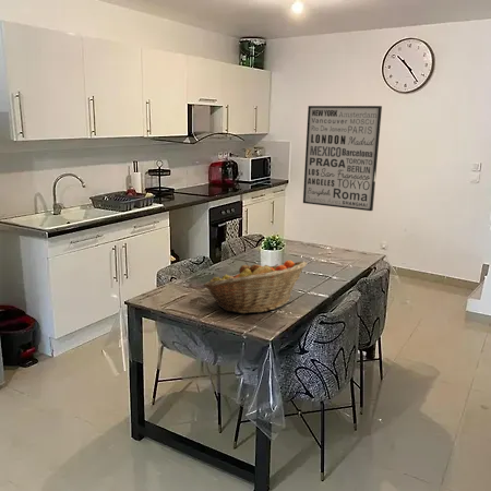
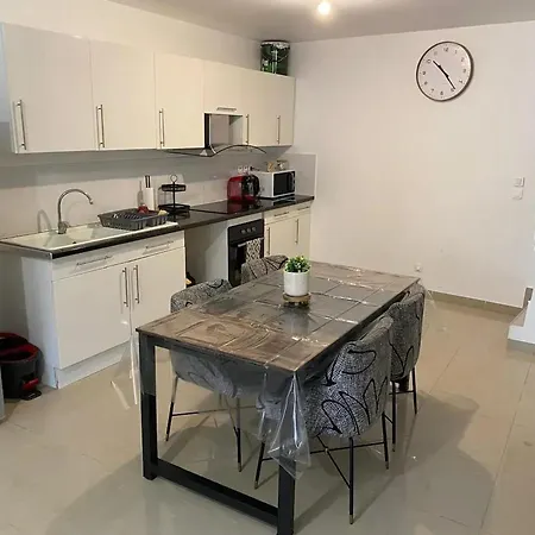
- wall art [302,105,383,212]
- fruit basket [202,260,308,314]
